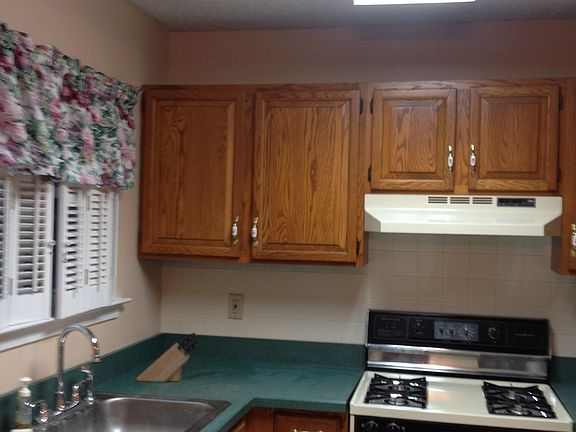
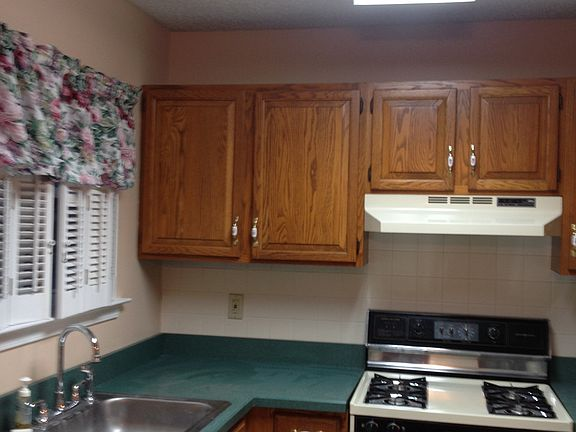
- knife block [136,332,199,383]
